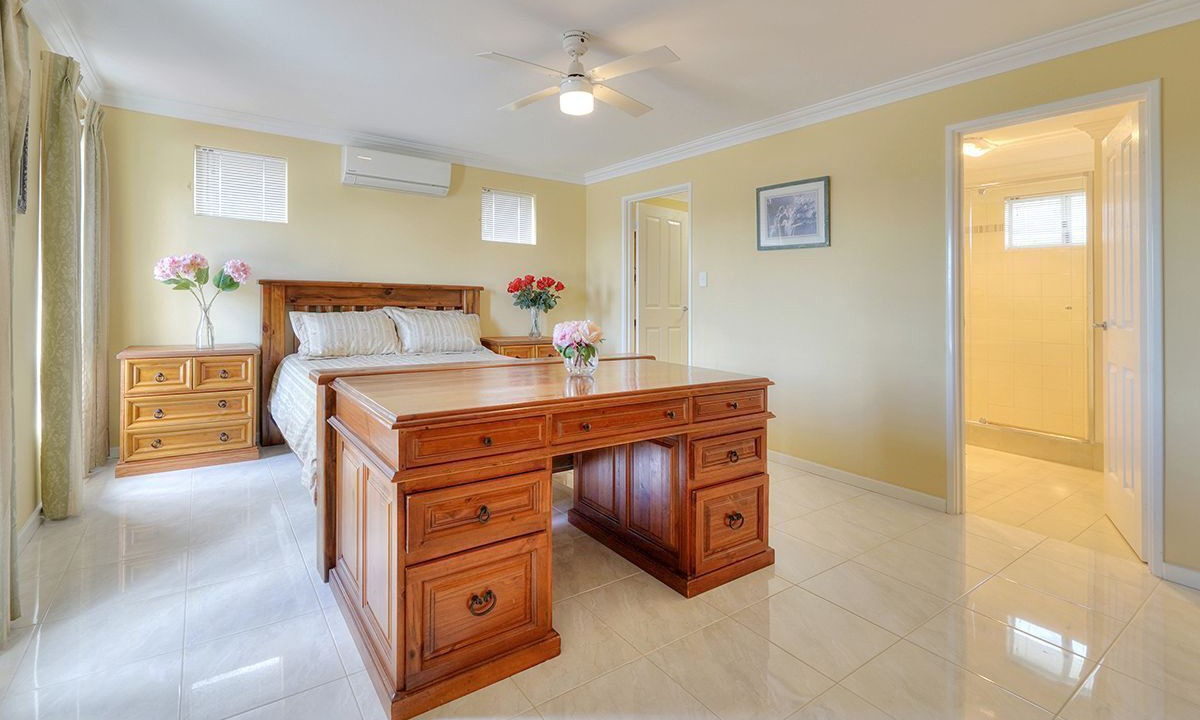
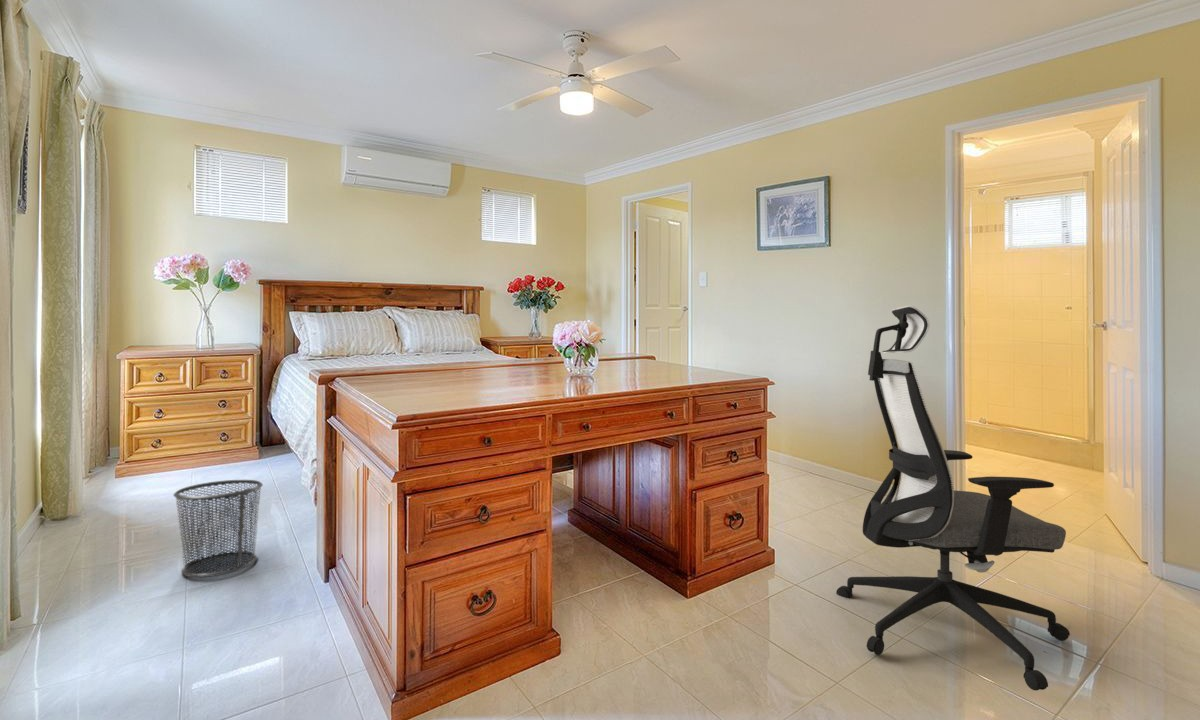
+ waste bin [173,479,264,578]
+ office chair [835,305,1071,691]
